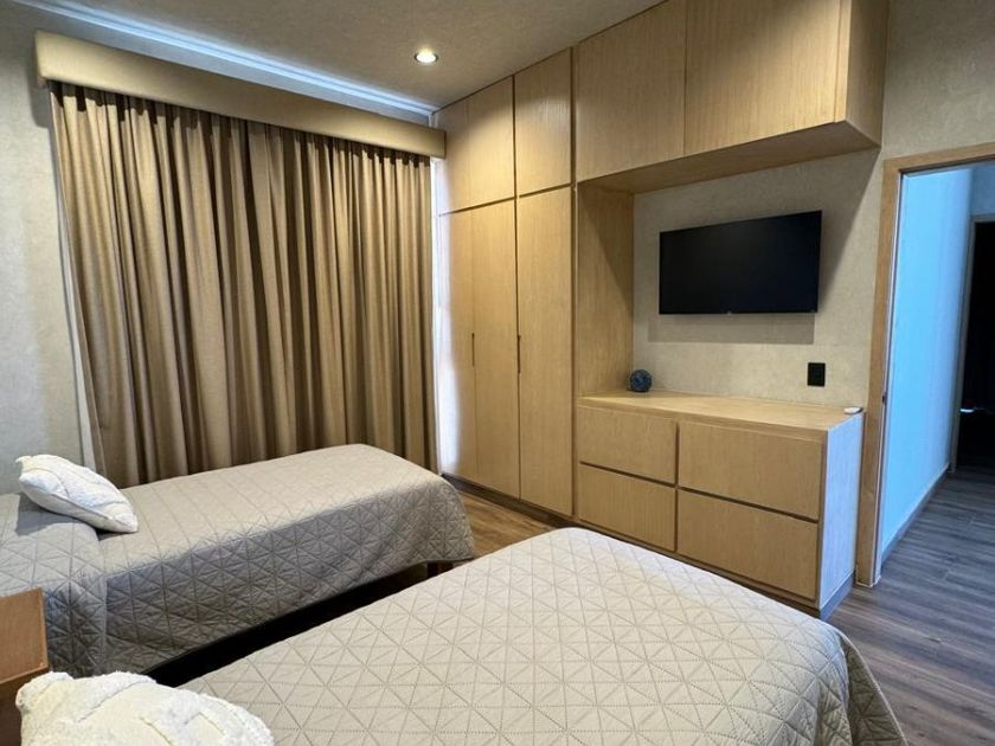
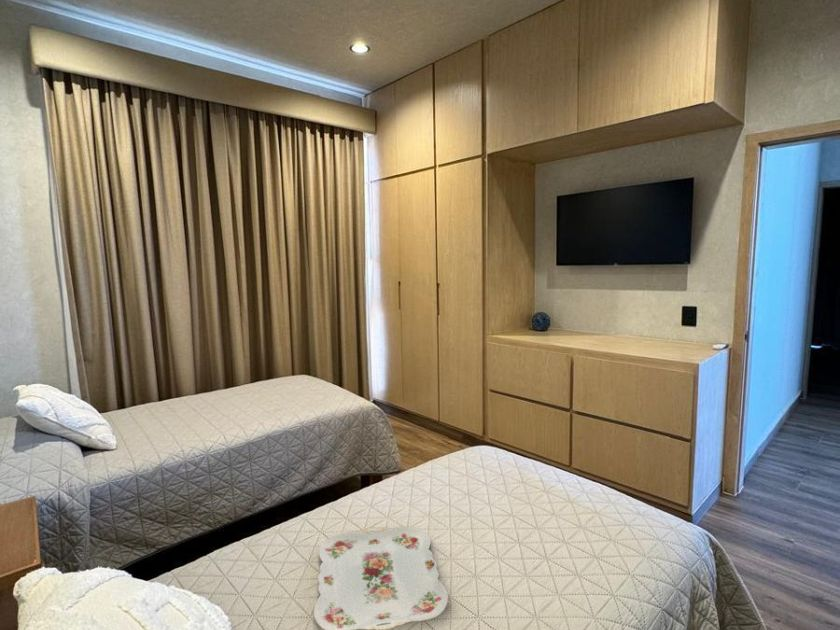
+ serving tray [313,525,449,630]
